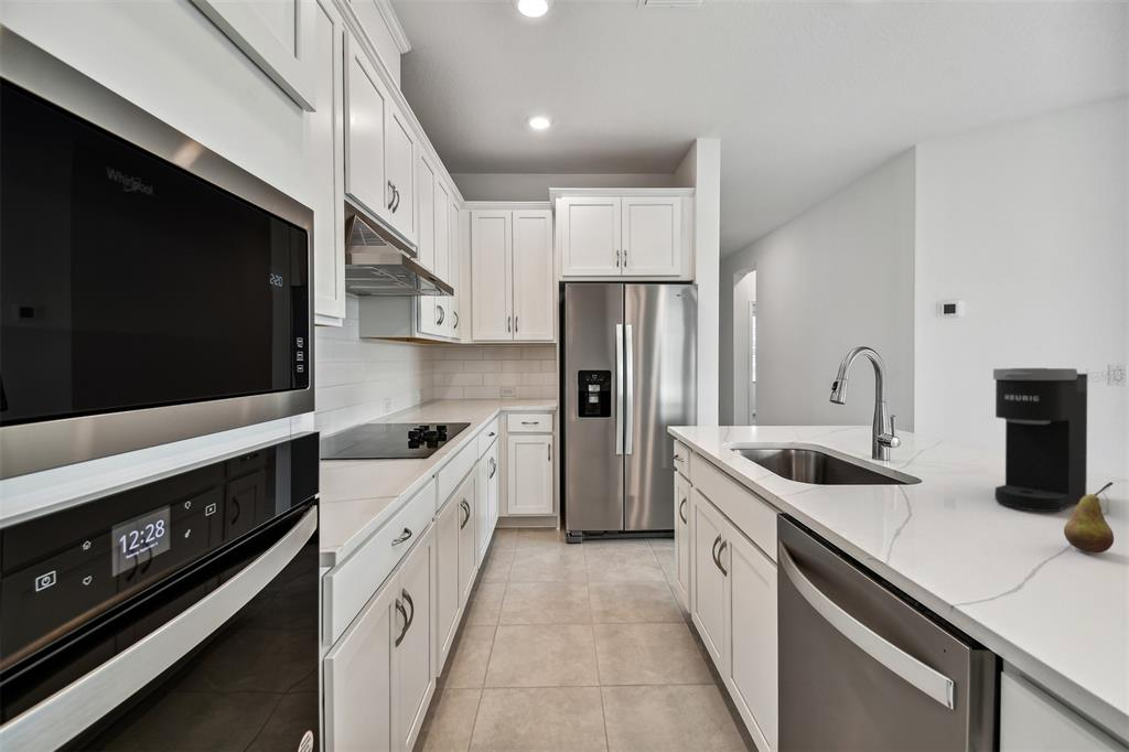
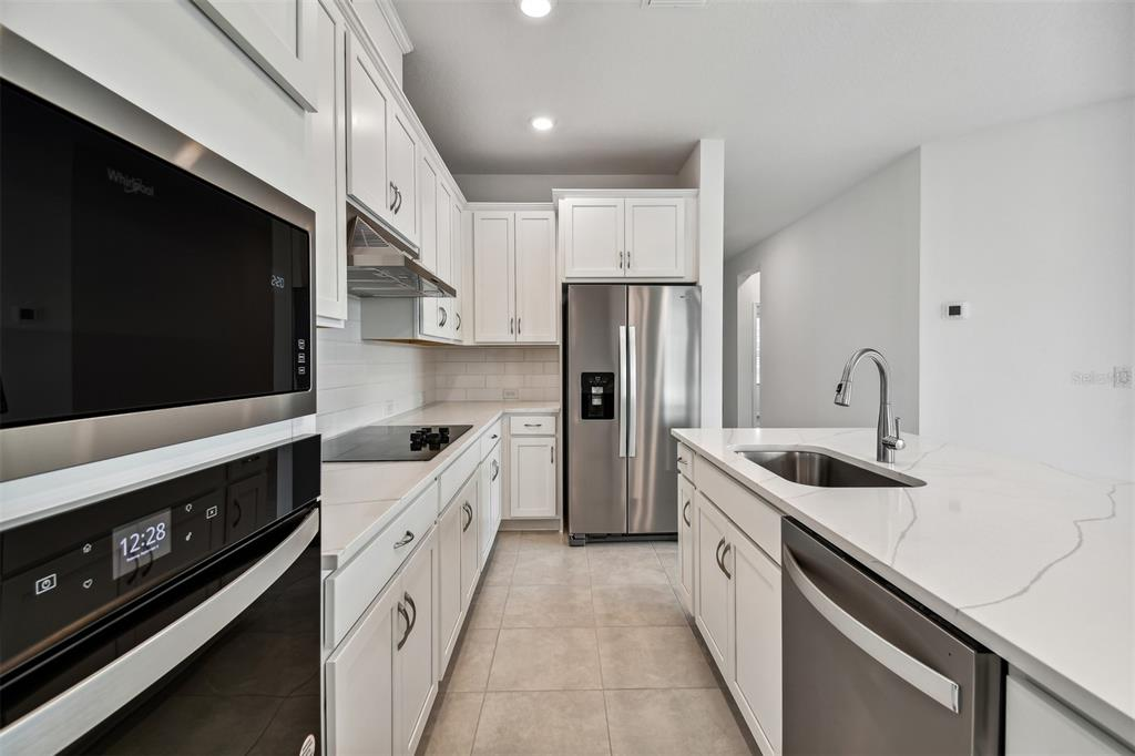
- coffee maker [992,367,1088,513]
- fruit [1063,481,1115,555]
